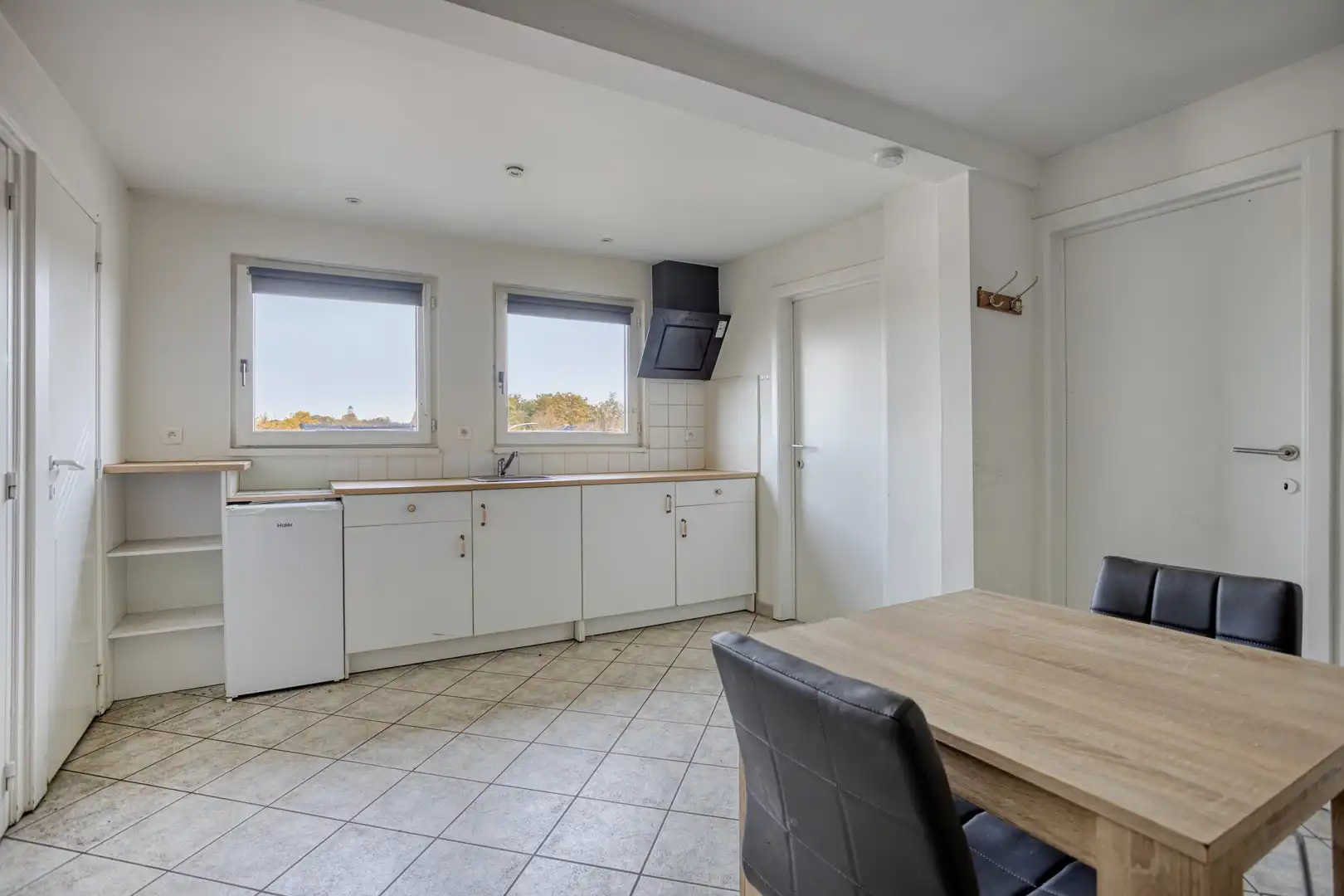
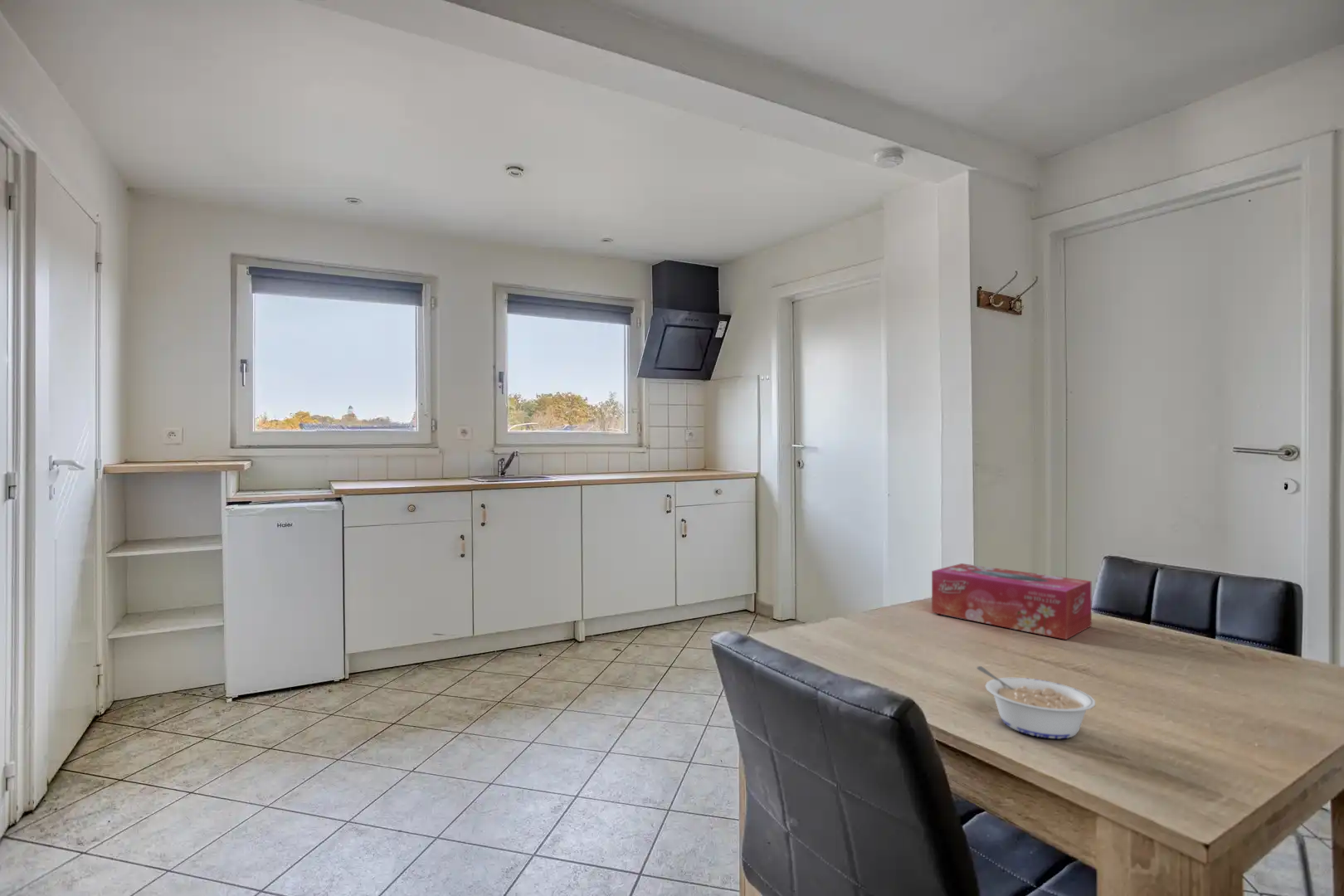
+ tissue box [931,562,1093,640]
+ legume [976,665,1096,739]
